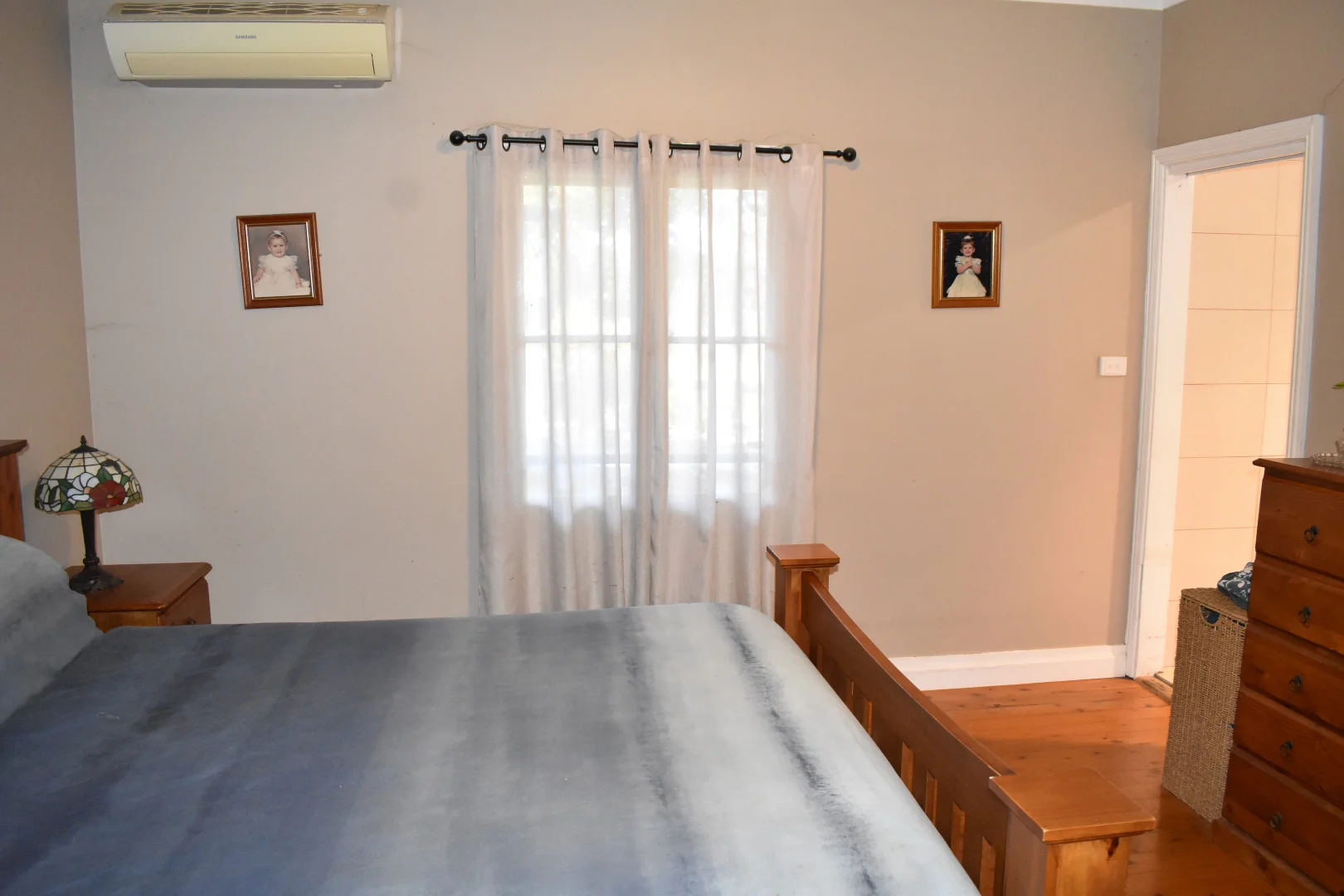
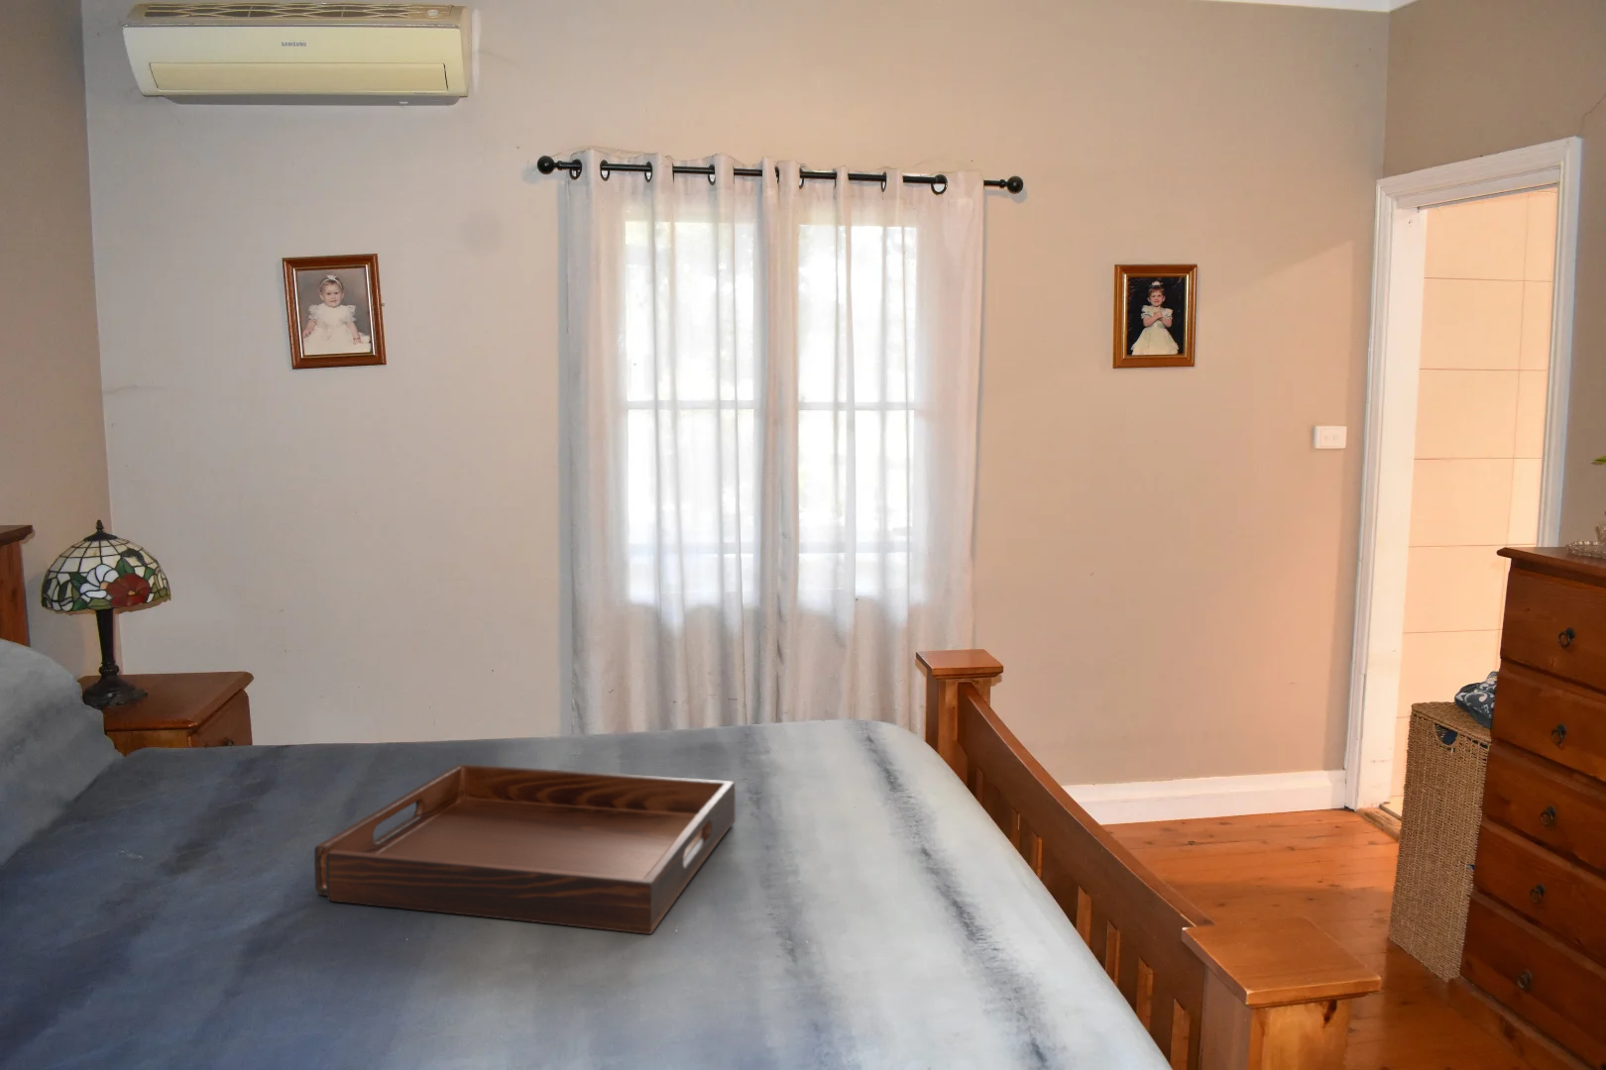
+ serving tray [313,763,736,935]
